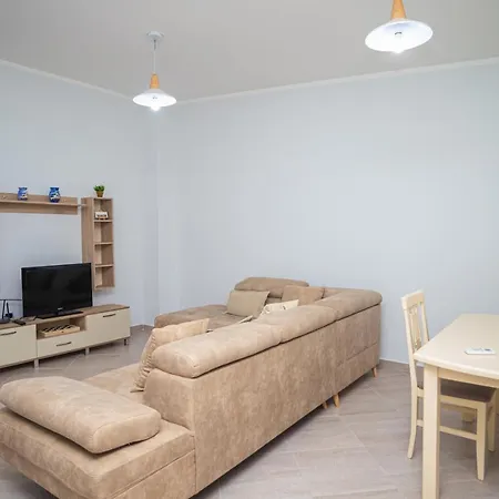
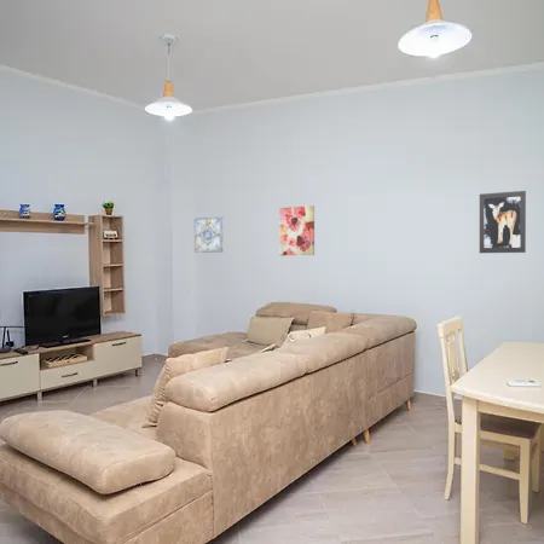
+ wall art [479,190,527,254]
+ wall art [193,215,225,254]
+ wall art [278,204,316,256]
